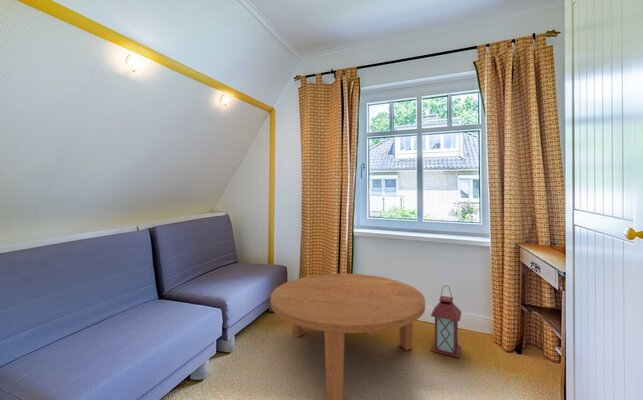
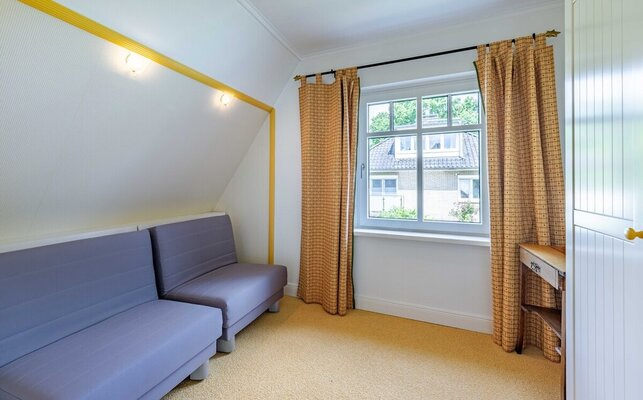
- coffee table [270,273,426,400]
- lantern [430,285,462,358]
